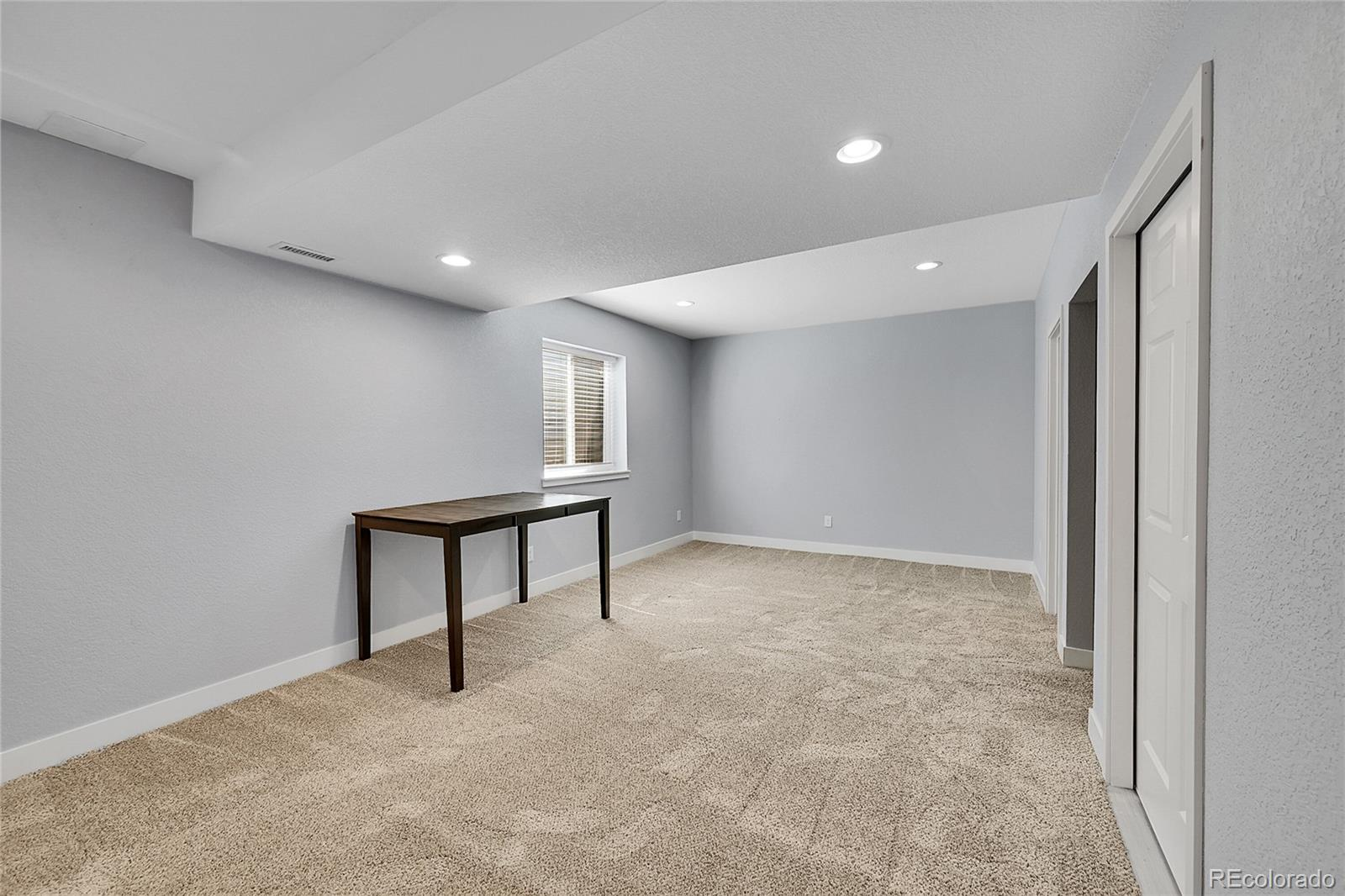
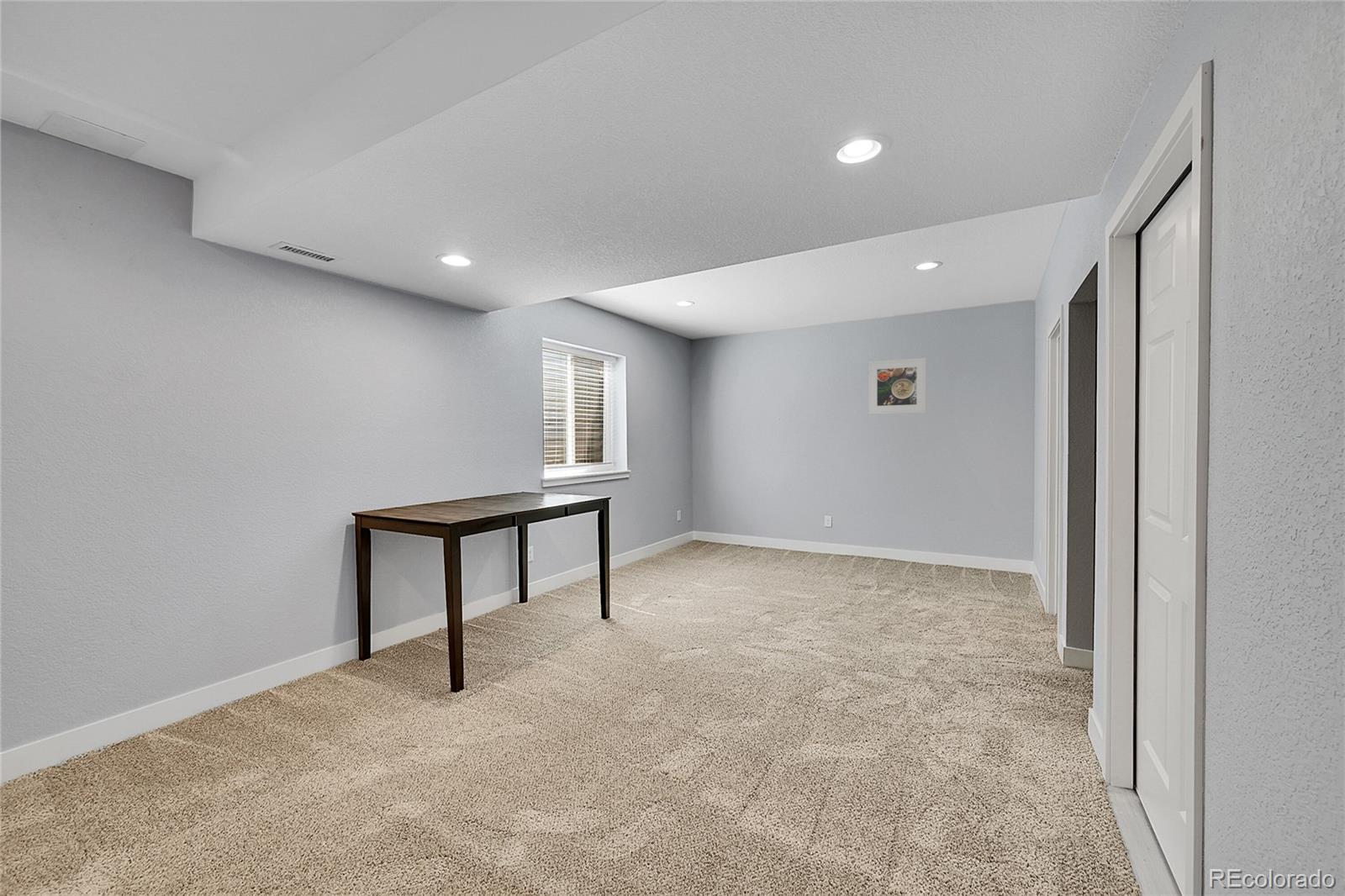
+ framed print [868,357,927,415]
